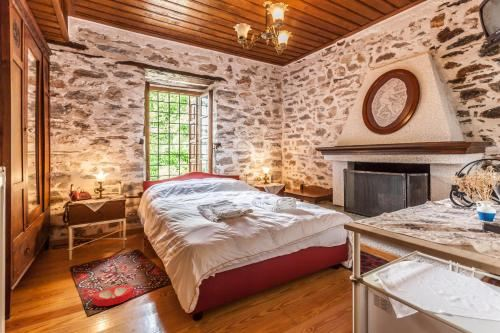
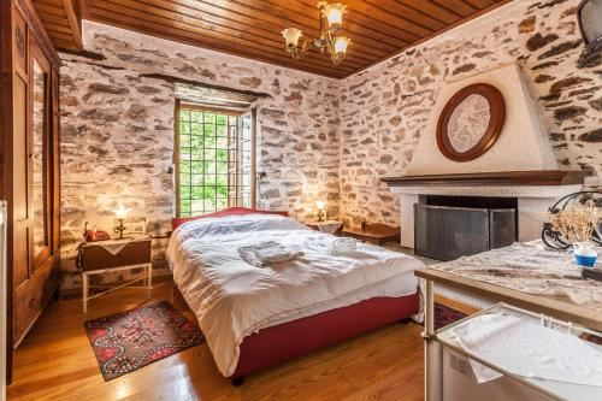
- ashtray [91,285,134,307]
